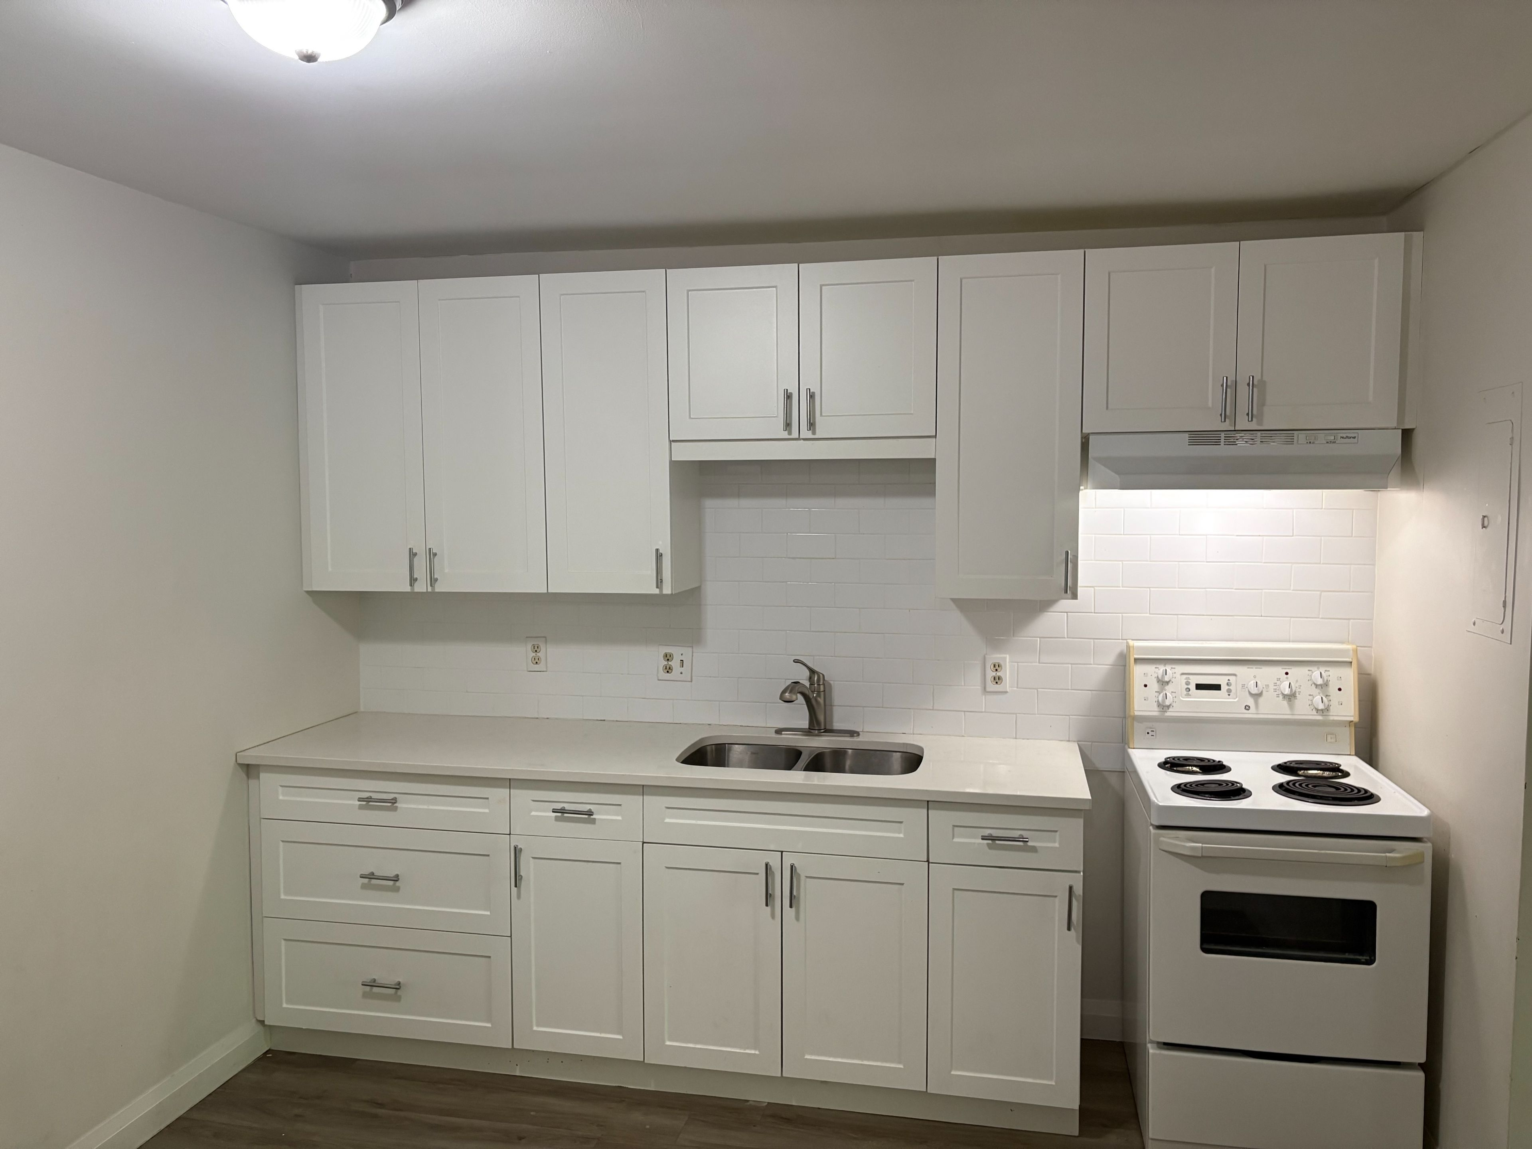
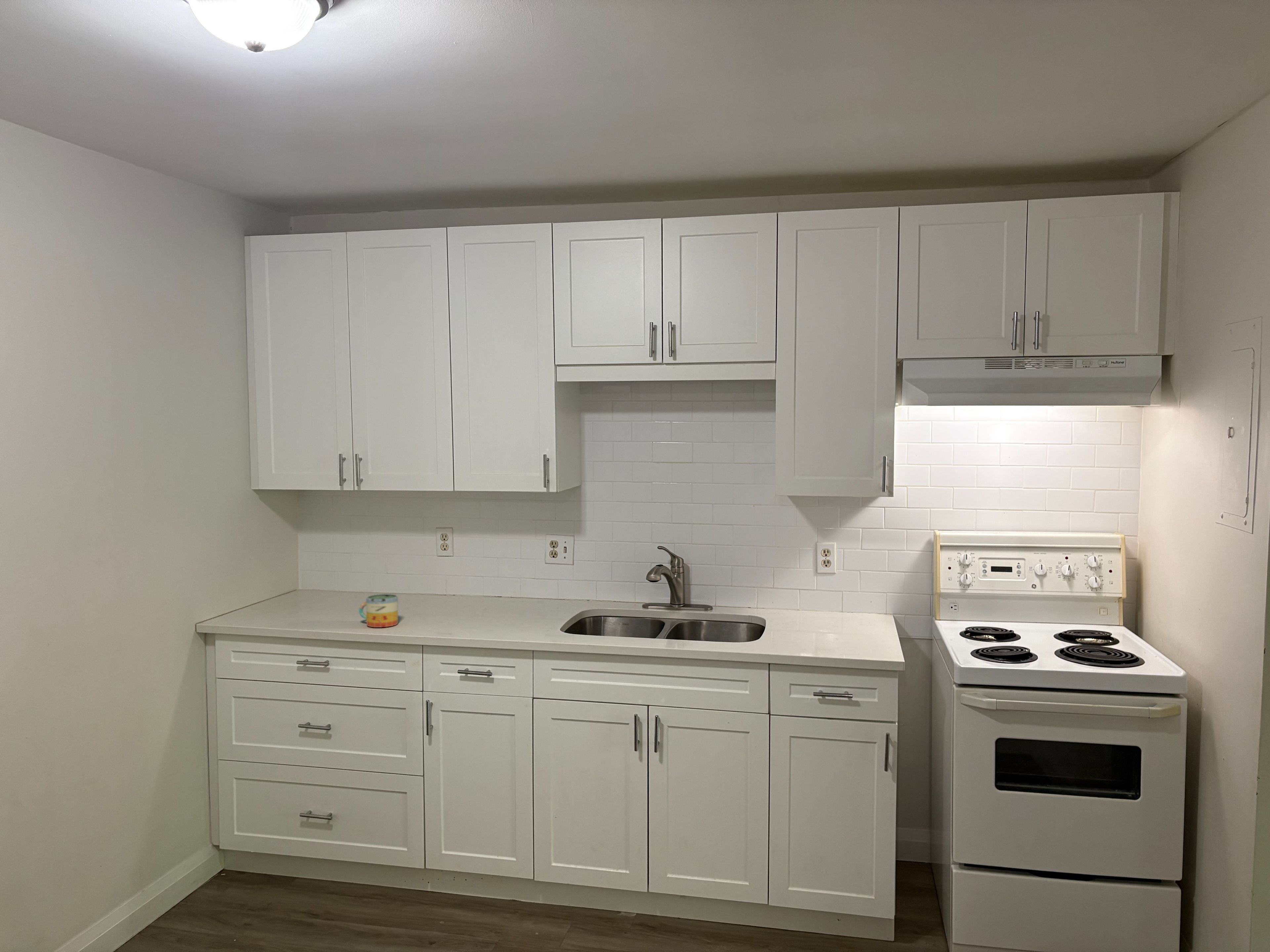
+ mug [359,594,398,628]
